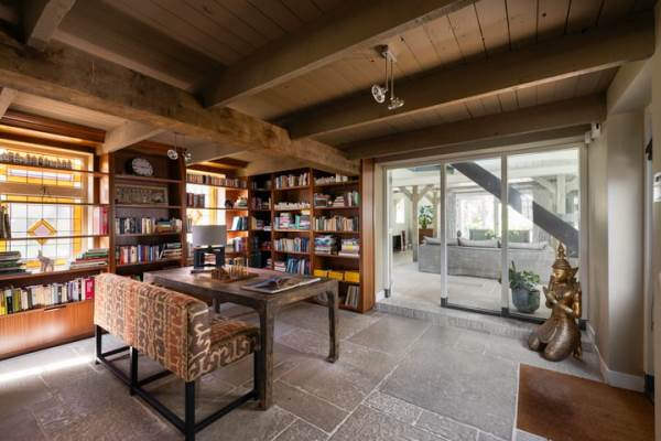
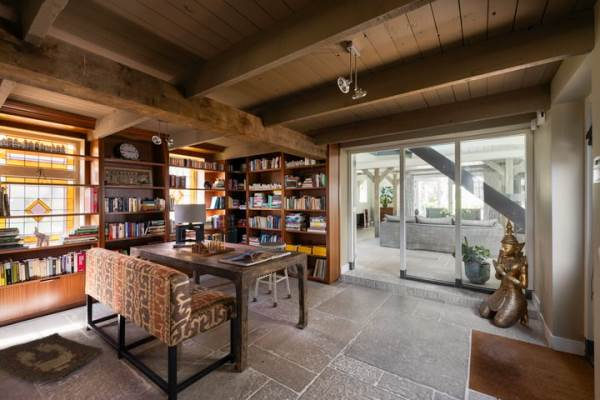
+ stool [252,241,292,307]
+ rug [0,332,104,382]
